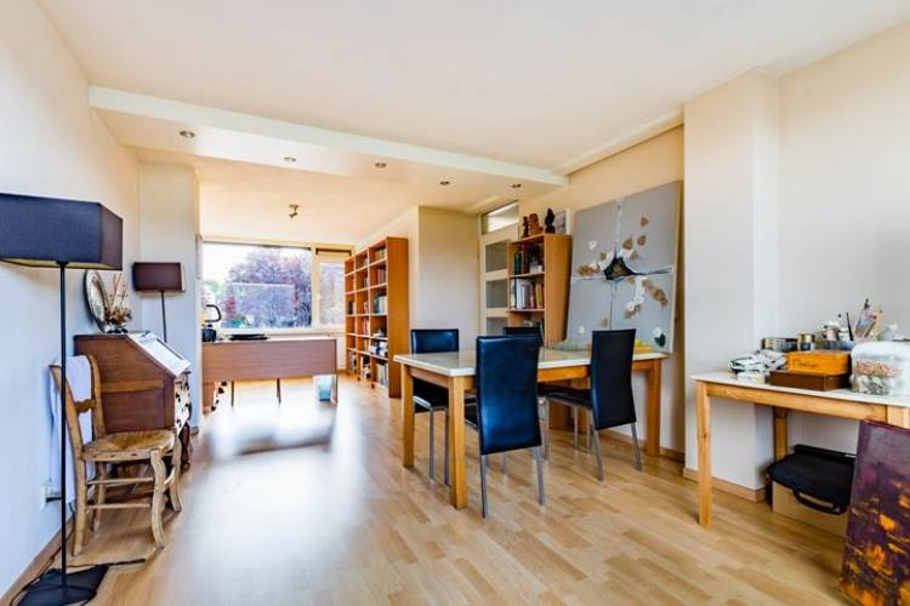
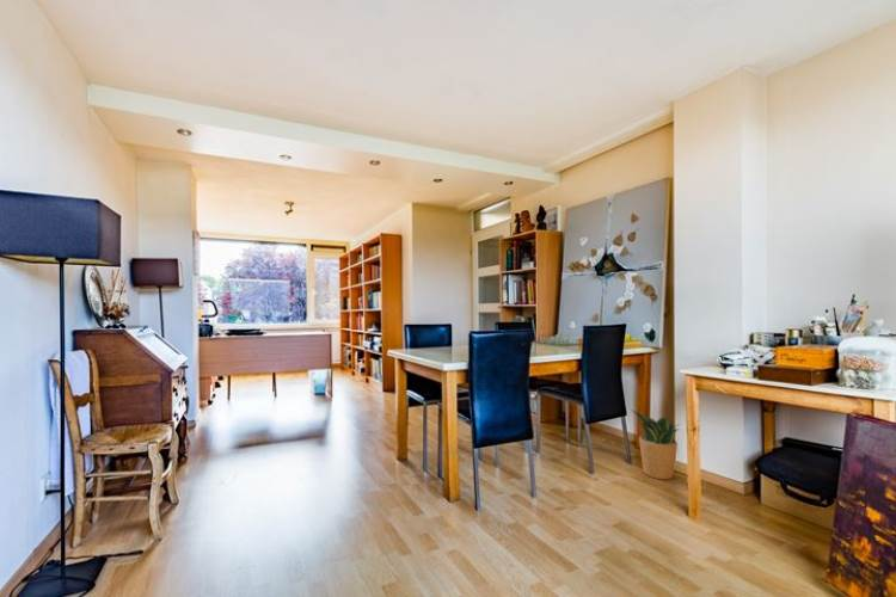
+ potted plant [630,408,682,481]
